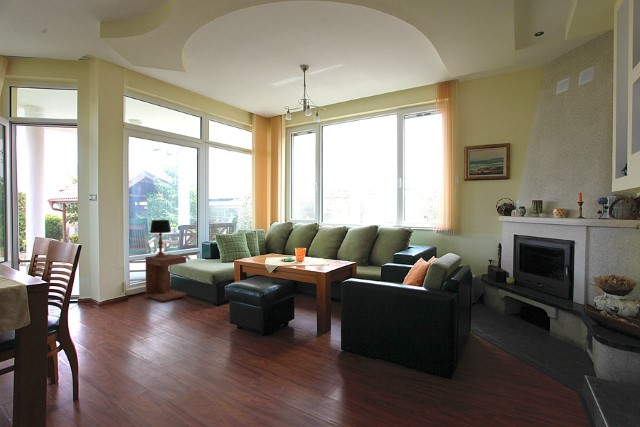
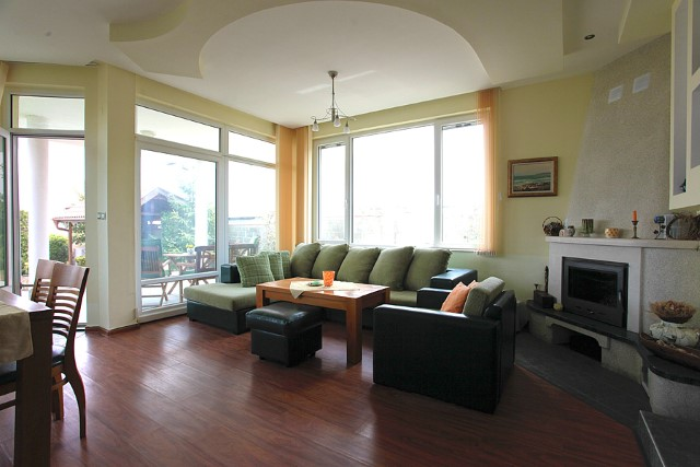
- side table [144,253,188,303]
- table lamp [149,219,172,258]
